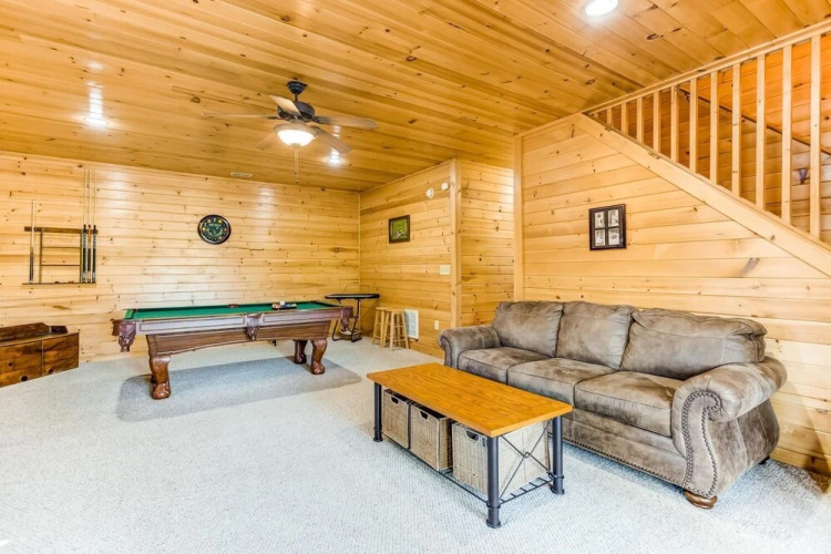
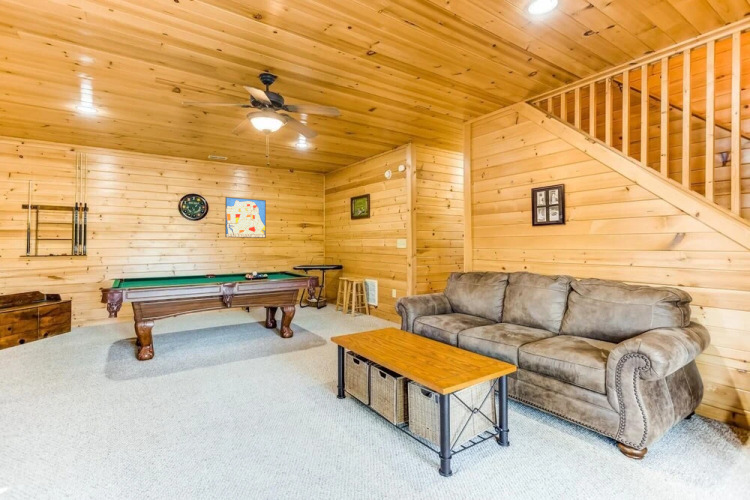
+ wall art [224,196,267,239]
